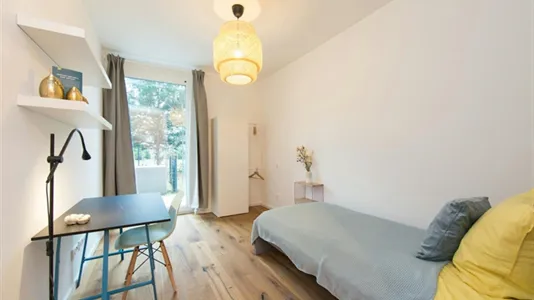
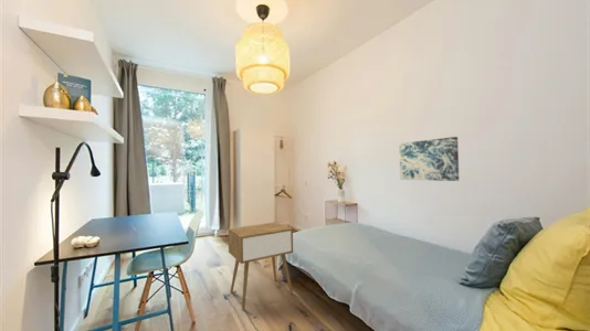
+ wall art [398,136,460,182]
+ nightstand [228,221,294,310]
